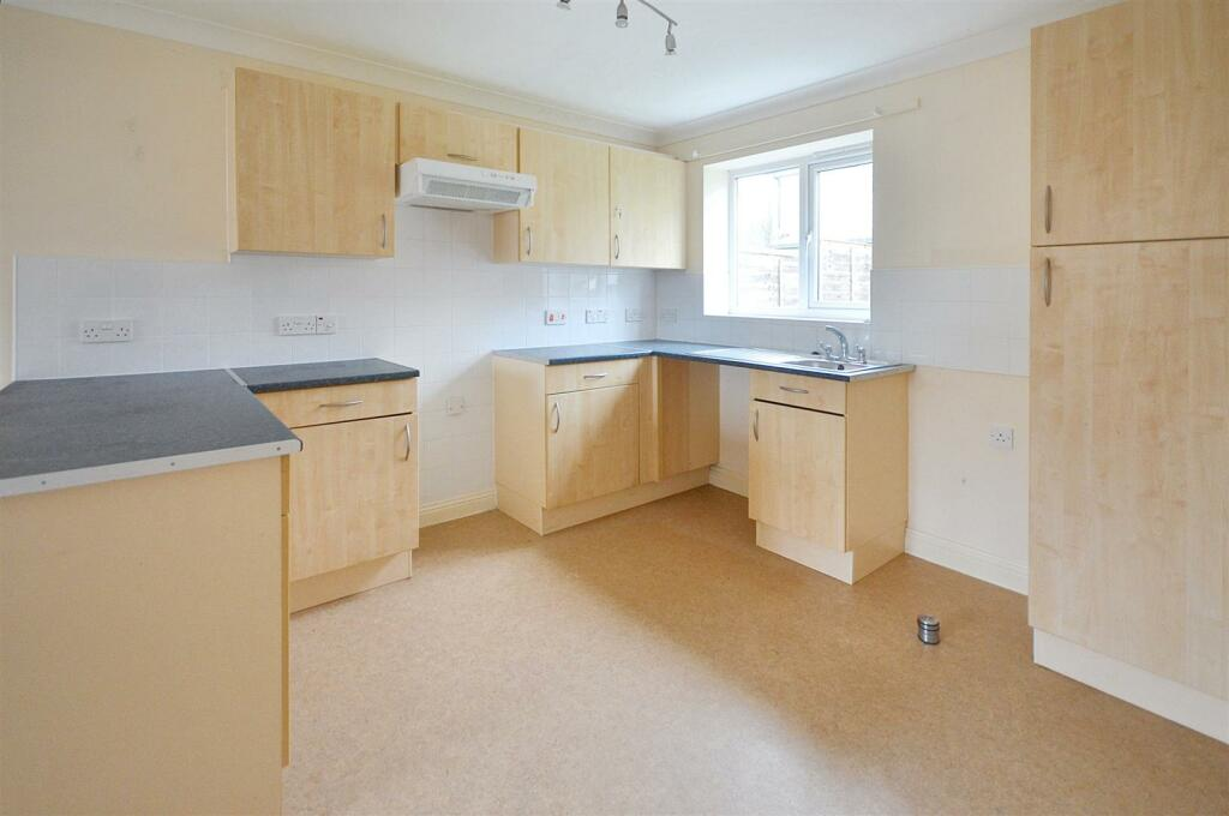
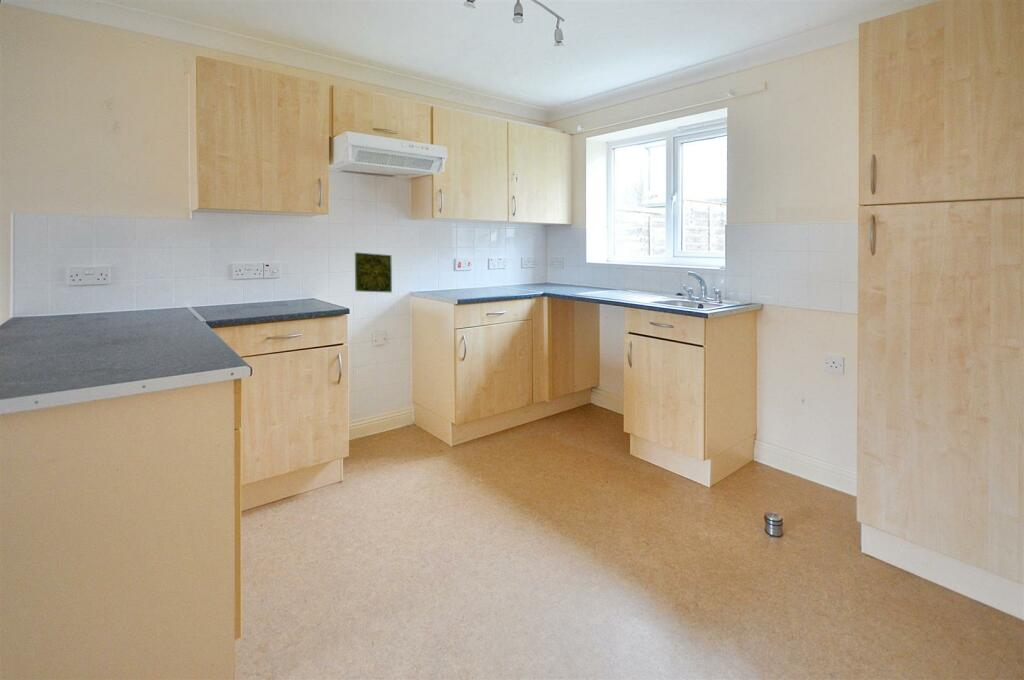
+ decorative tile [354,252,393,294]
